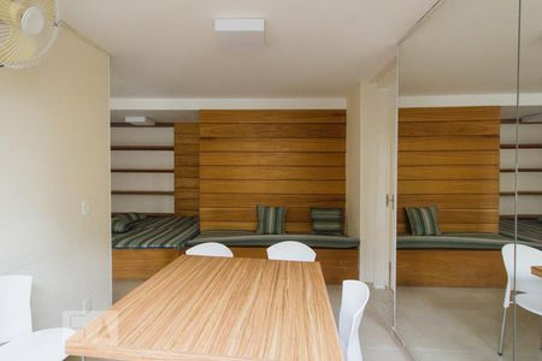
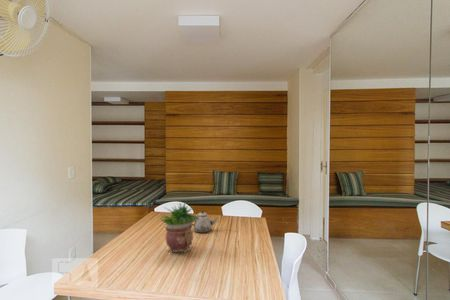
+ potted plant [160,200,200,253]
+ teapot [192,210,220,234]
